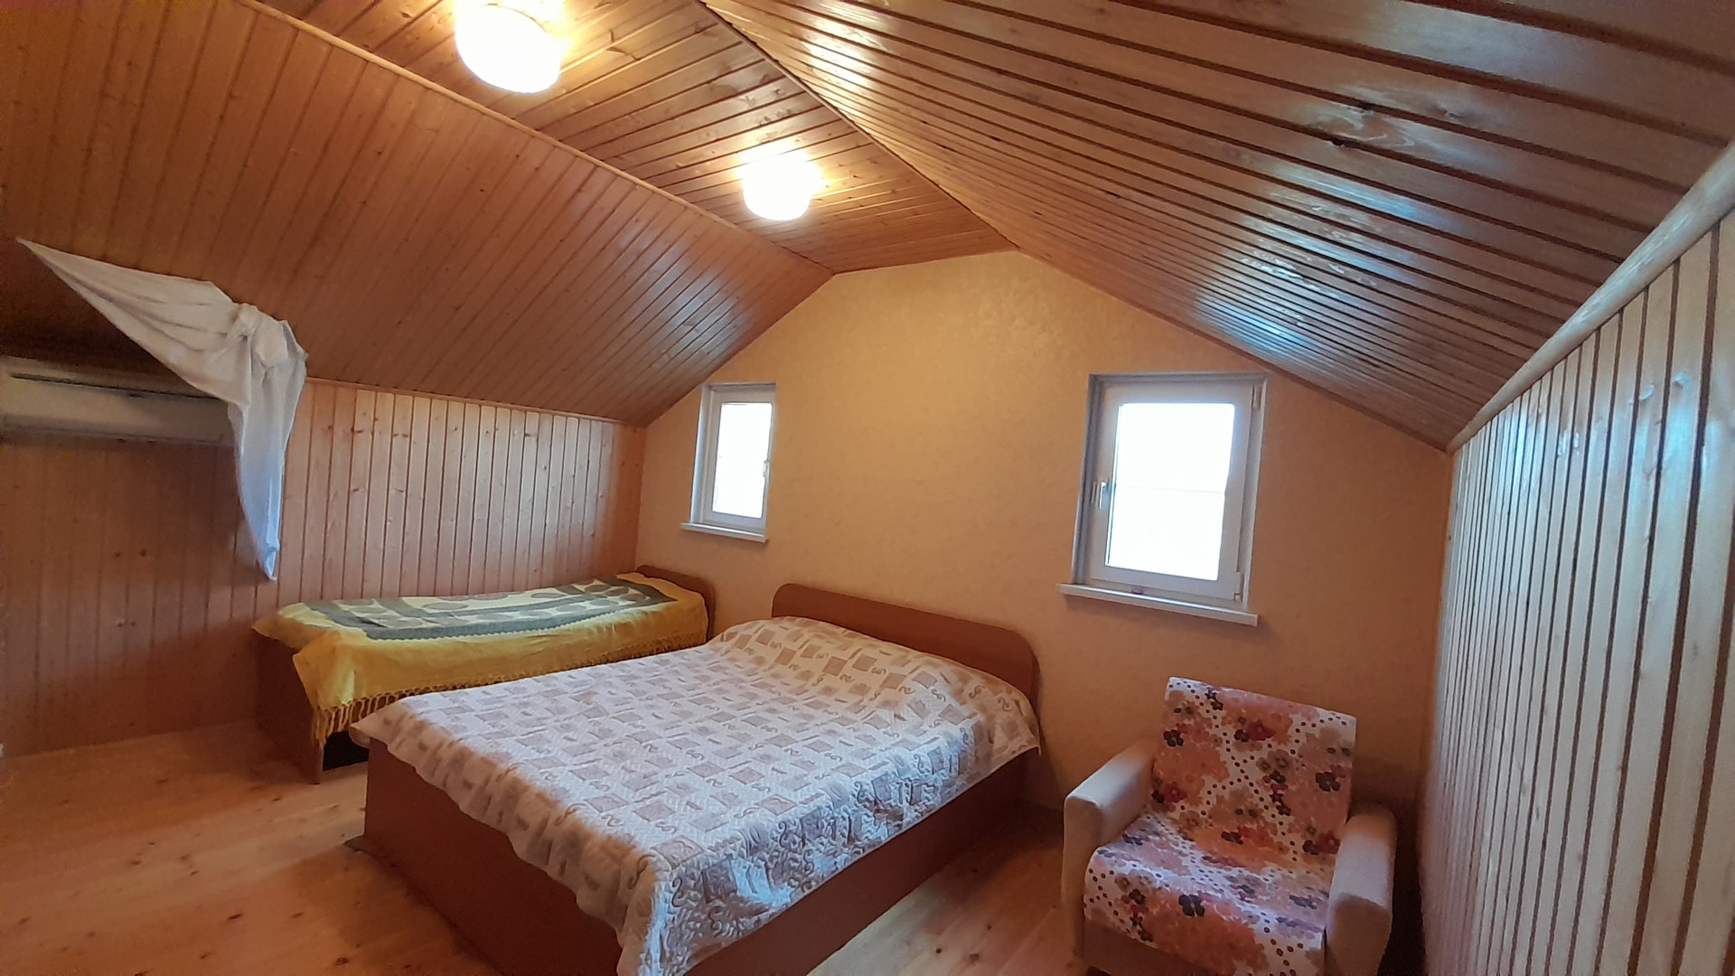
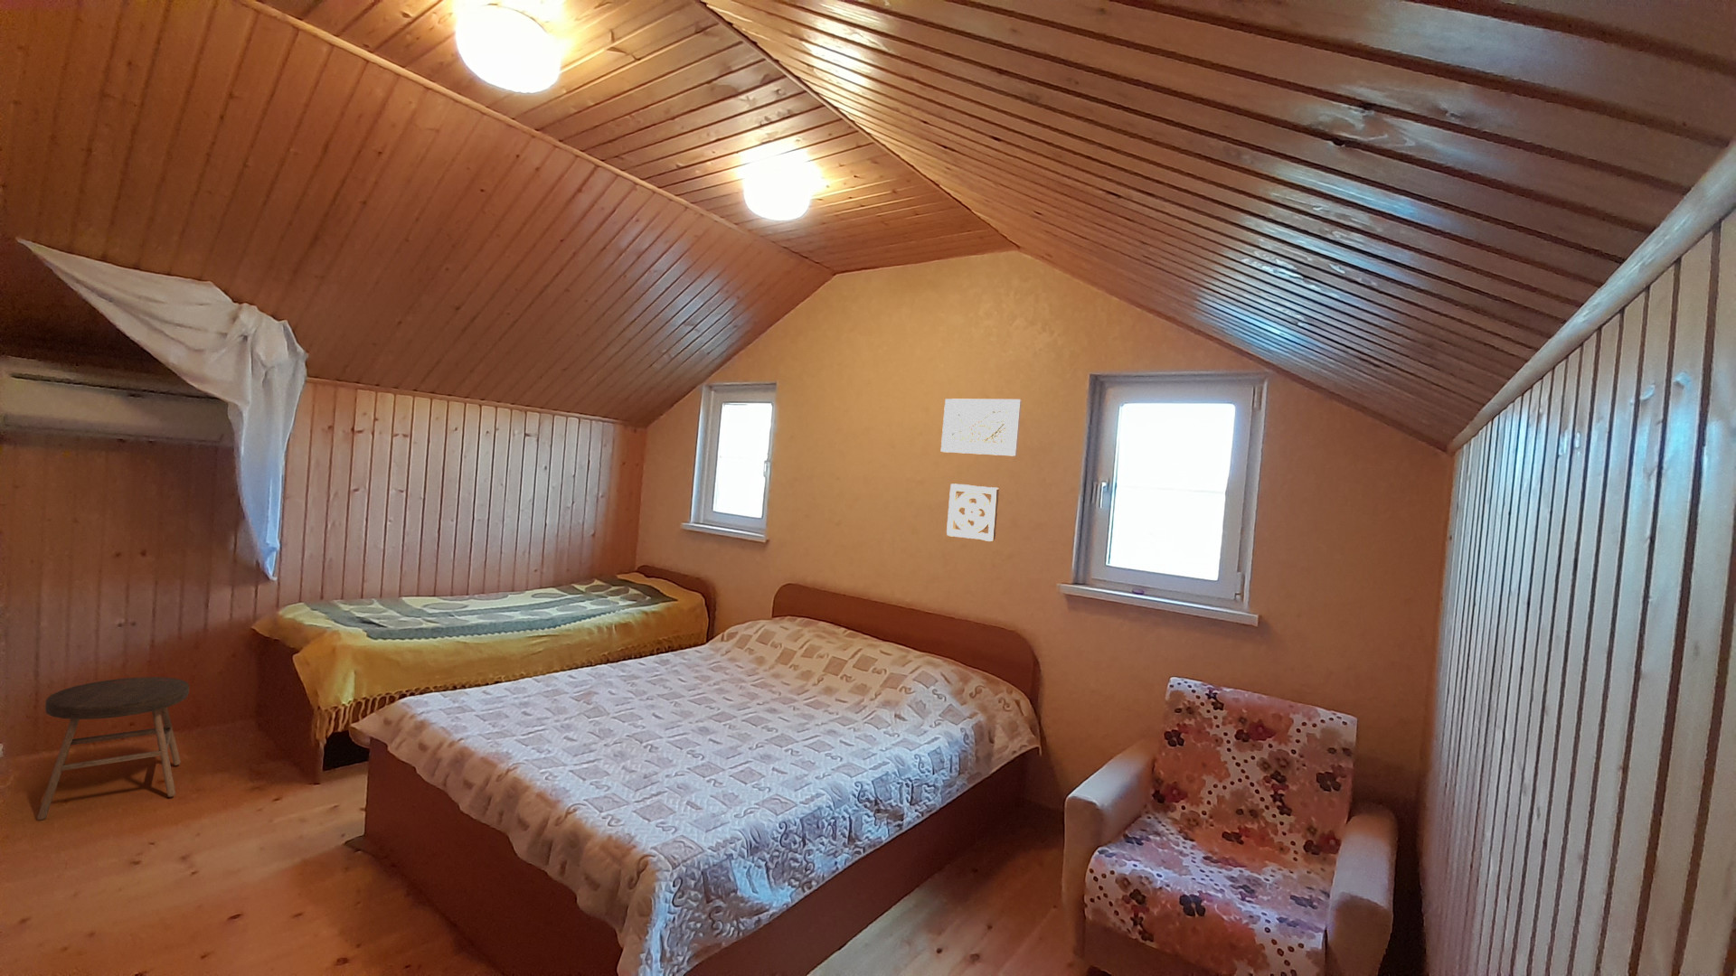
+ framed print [941,398,1023,458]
+ stool [36,676,190,821]
+ wall ornament [946,483,1000,542]
